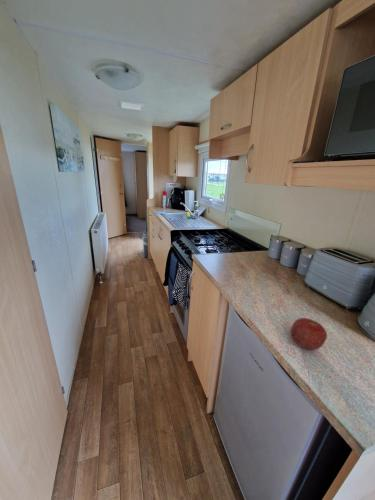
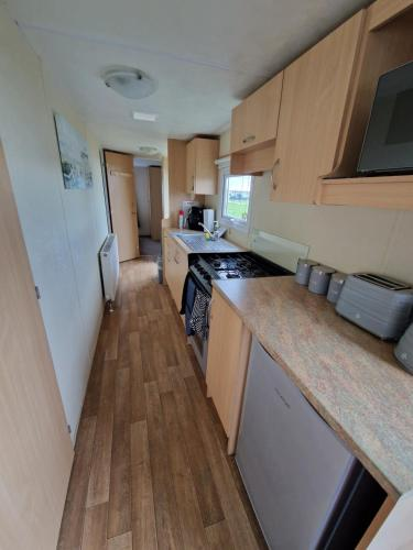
- fruit [290,317,328,351]
